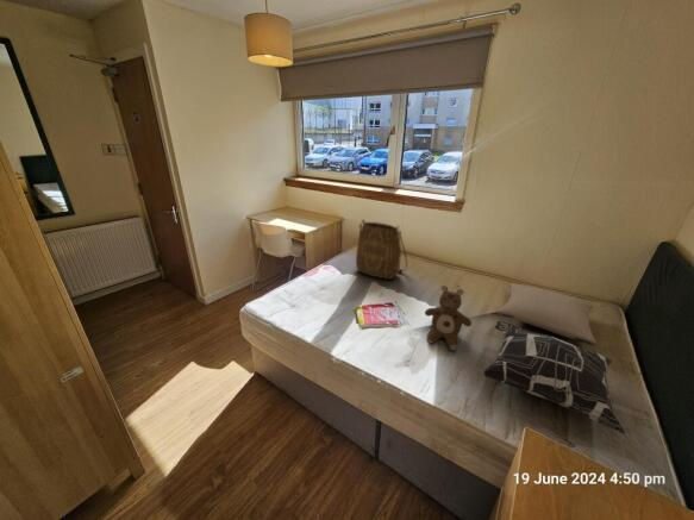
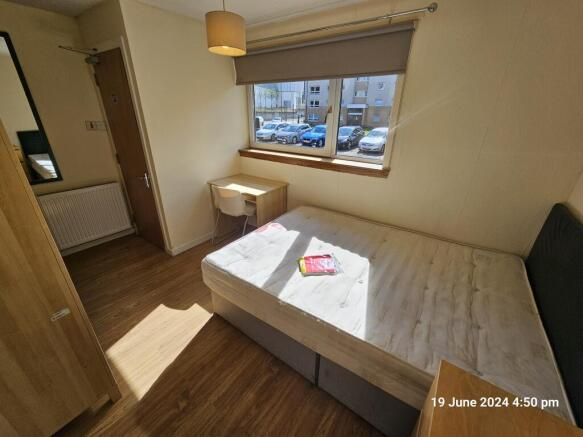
- pillow [495,282,598,346]
- stuffed bear [424,284,473,351]
- tote bag [355,218,408,280]
- decorative pillow [482,320,626,436]
